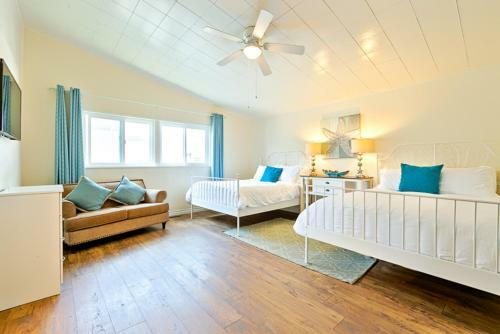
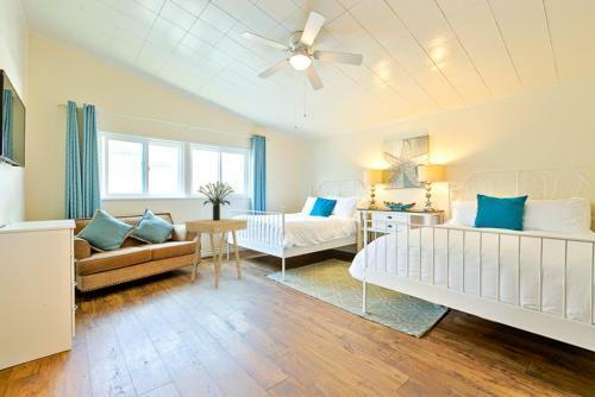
+ side table [183,218,250,289]
+ potted plant [196,181,236,221]
